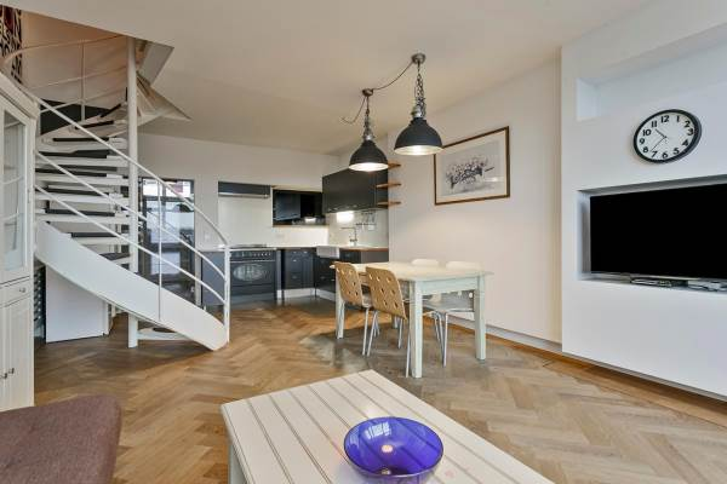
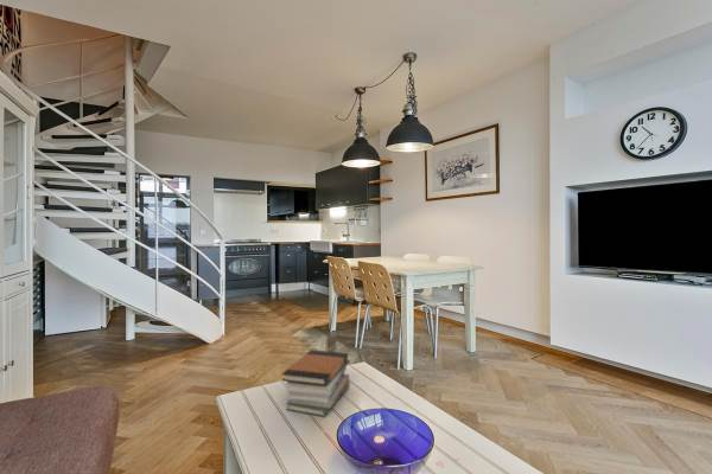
+ book stack [281,348,351,418]
